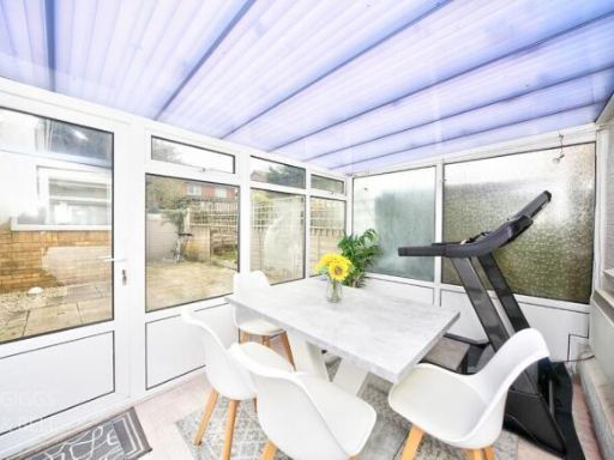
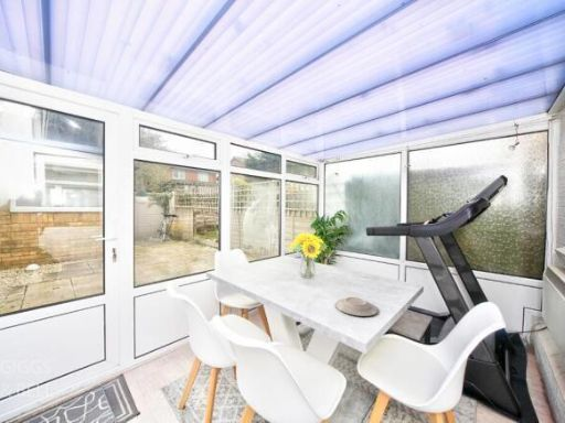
+ plate [334,296,379,317]
